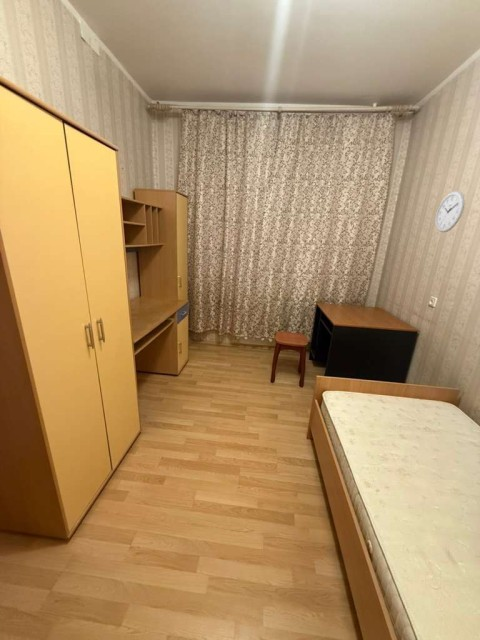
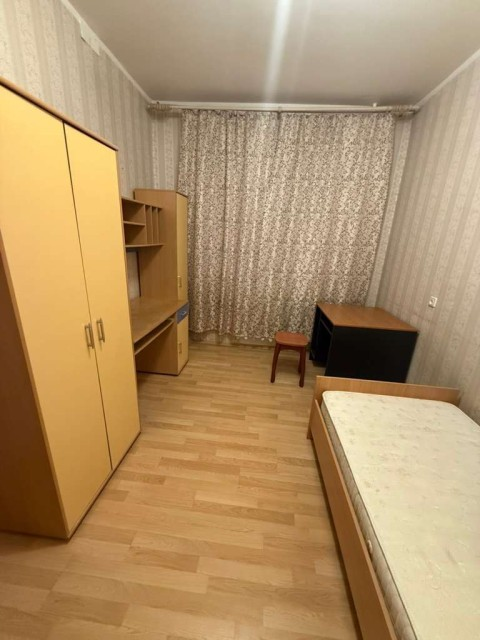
- wall clock [435,190,465,233]
